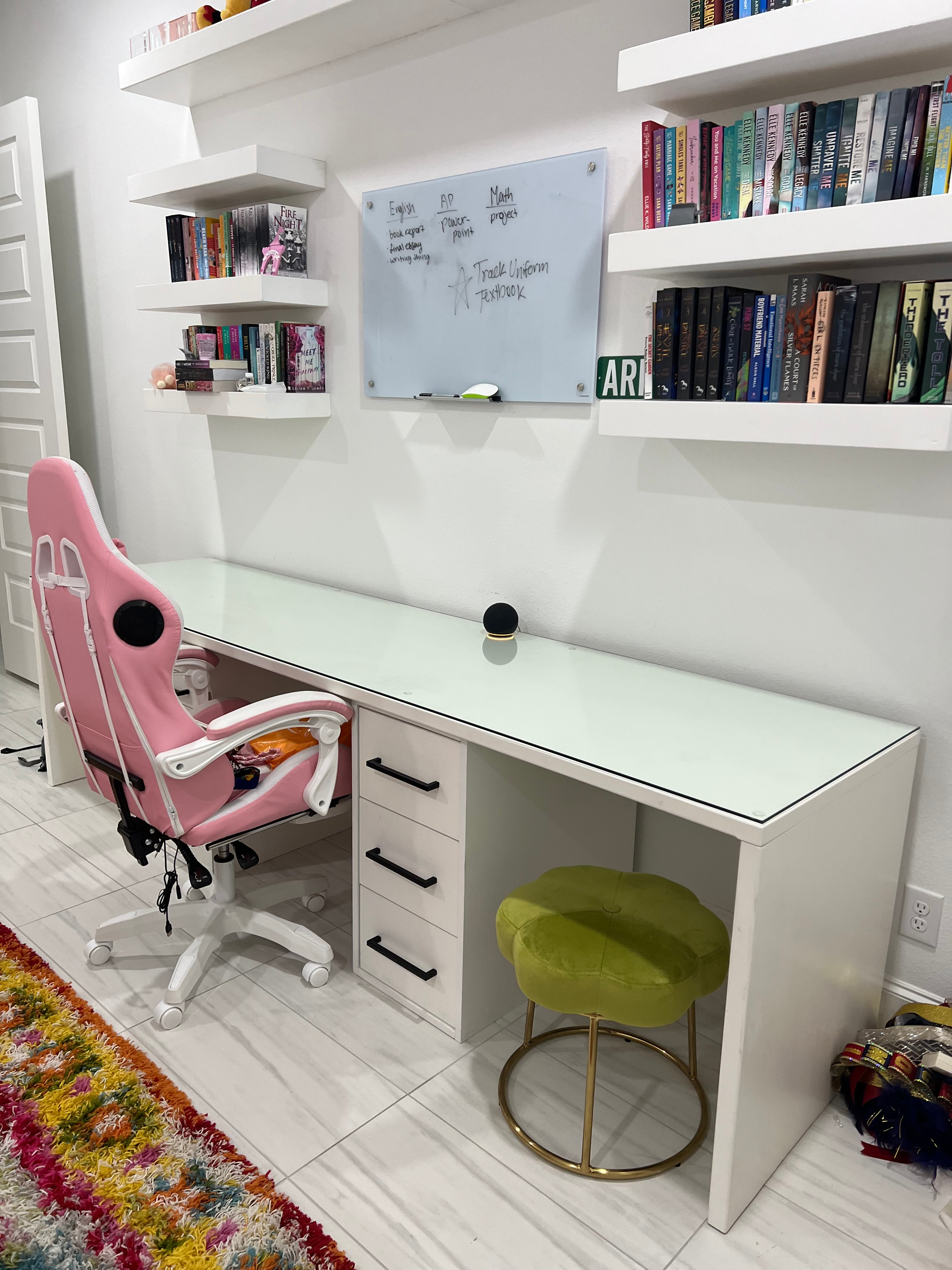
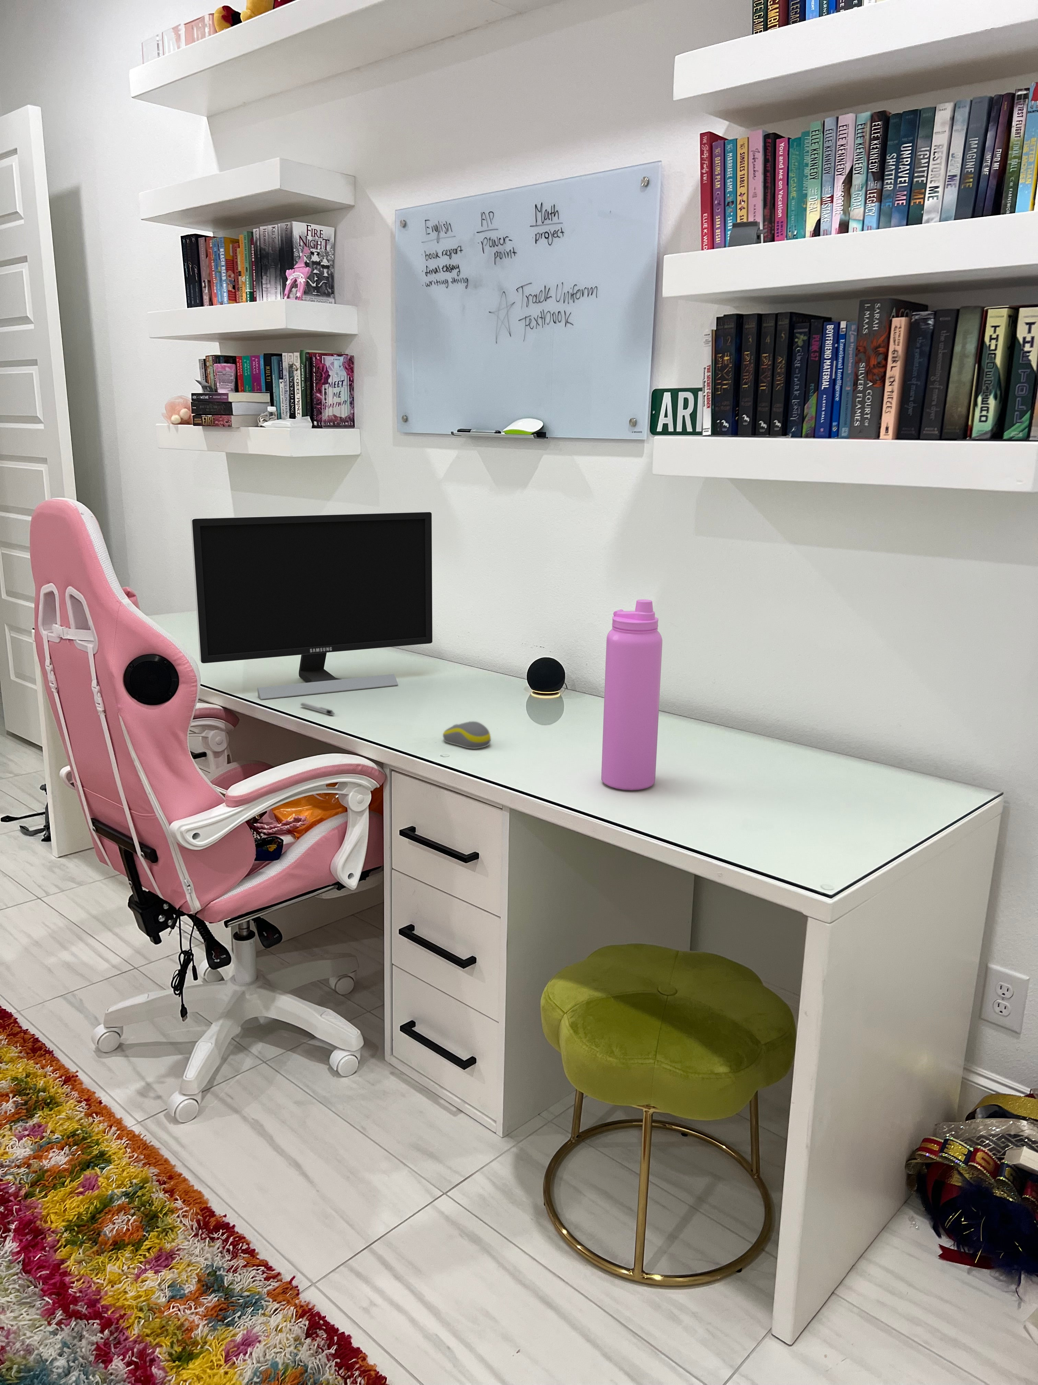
+ computer mouse [443,721,491,749]
+ water bottle [601,599,663,791]
+ monitor [191,511,433,700]
+ pen [300,702,335,715]
